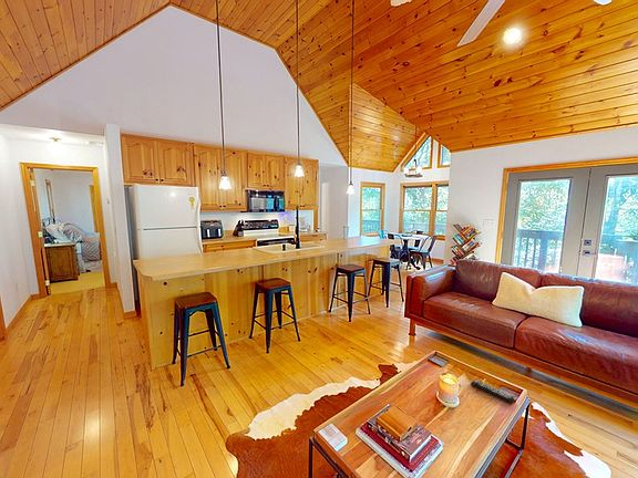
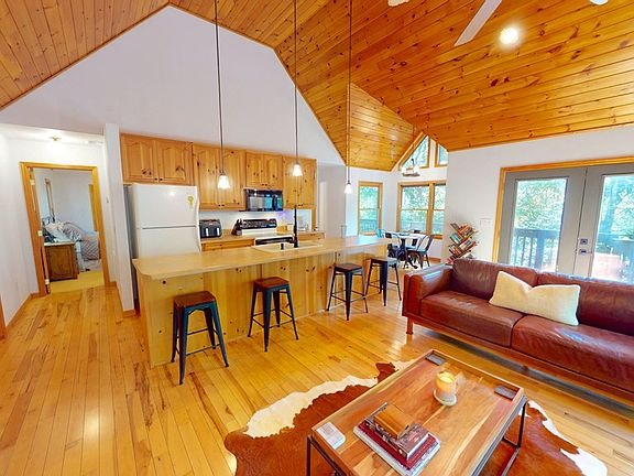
- remote control [470,378,515,405]
